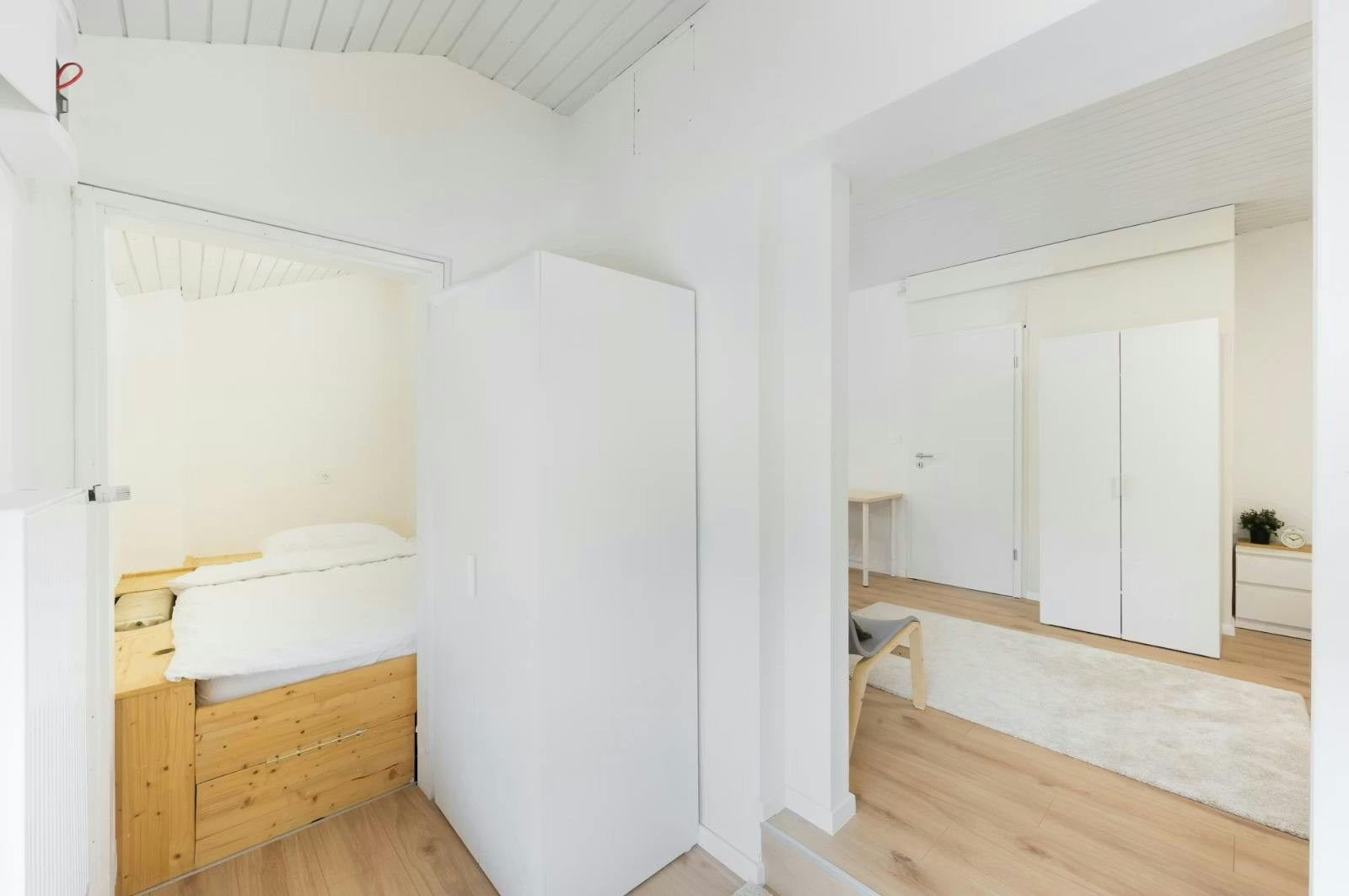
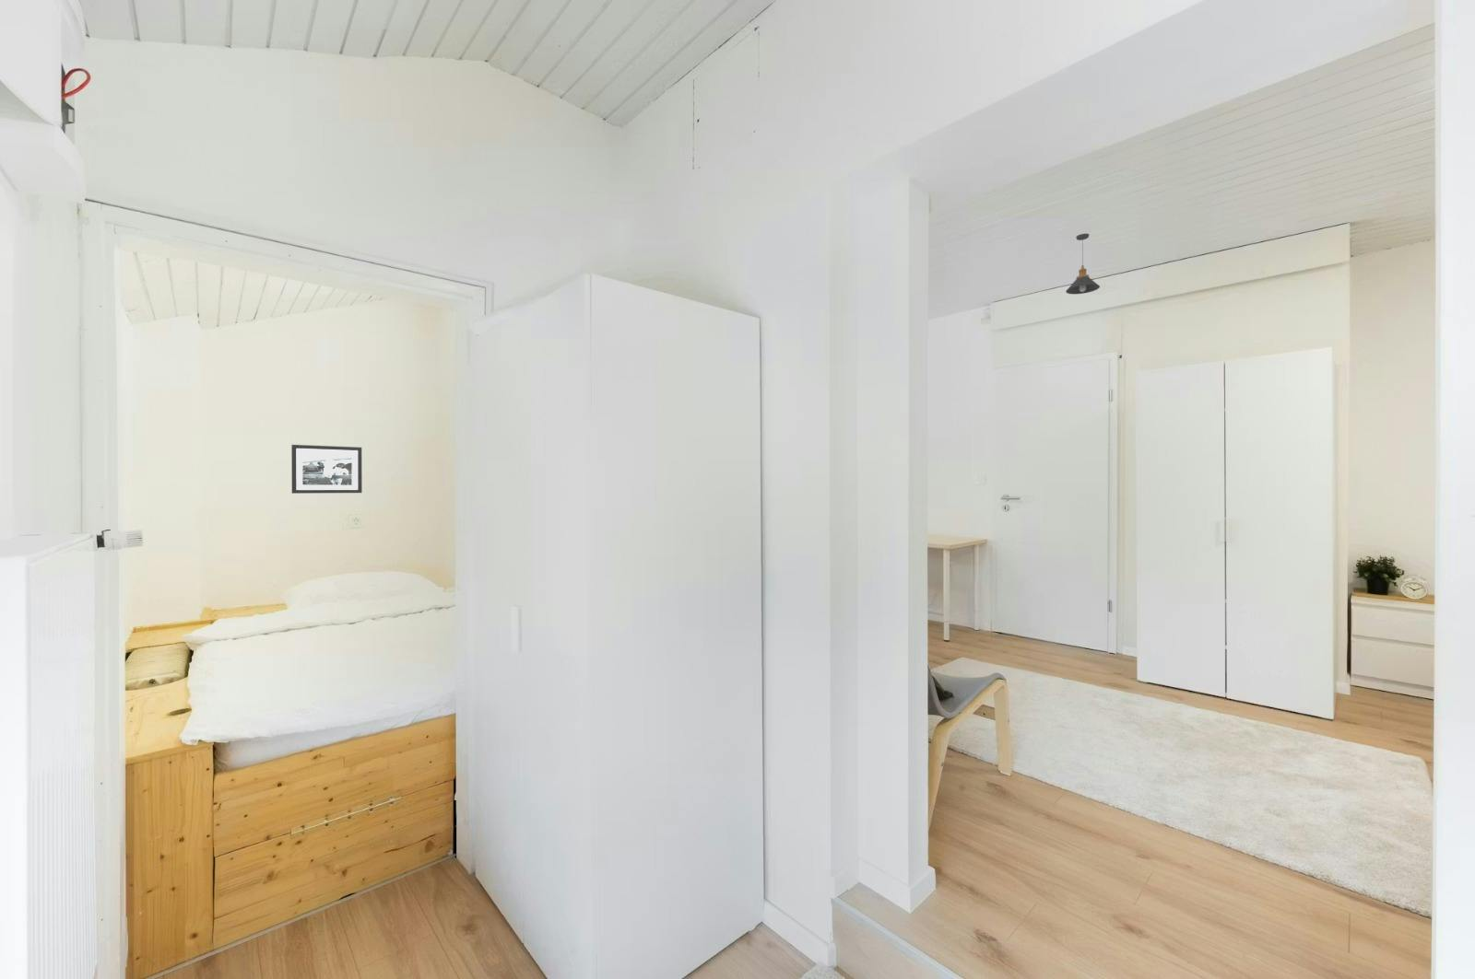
+ picture frame [291,444,363,495]
+ pendant light [1065,233,1101,295]
